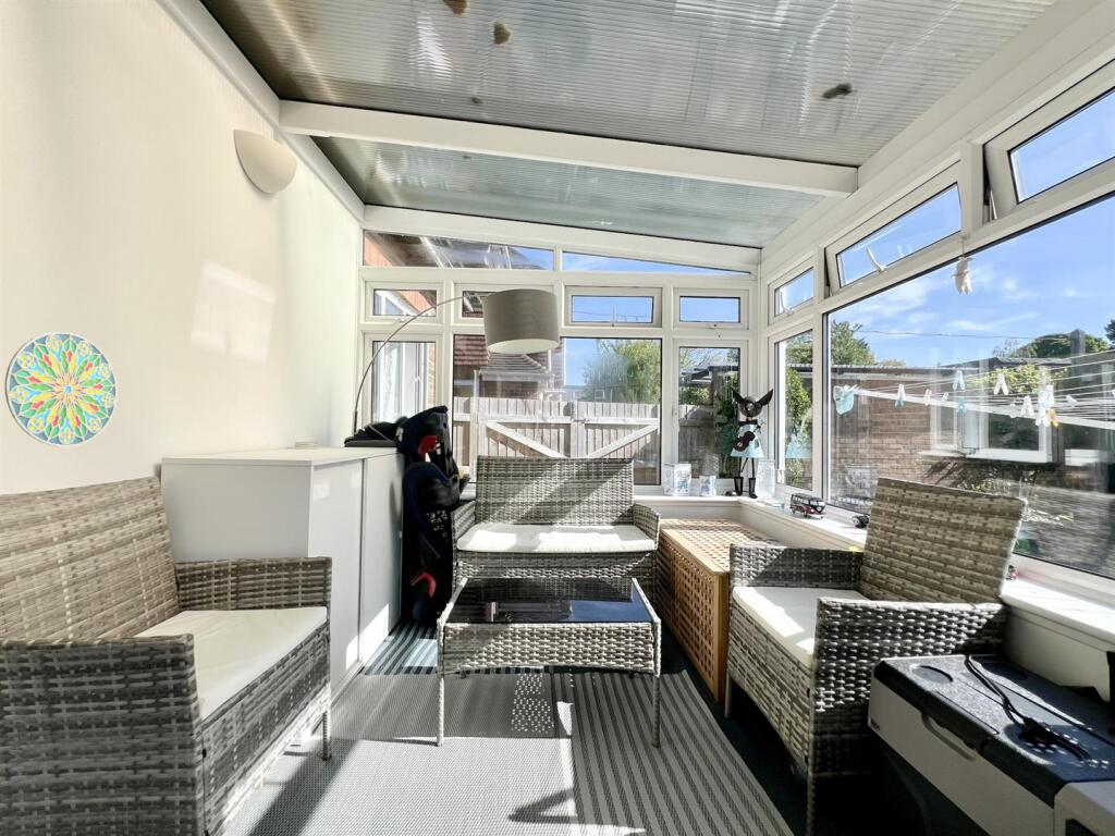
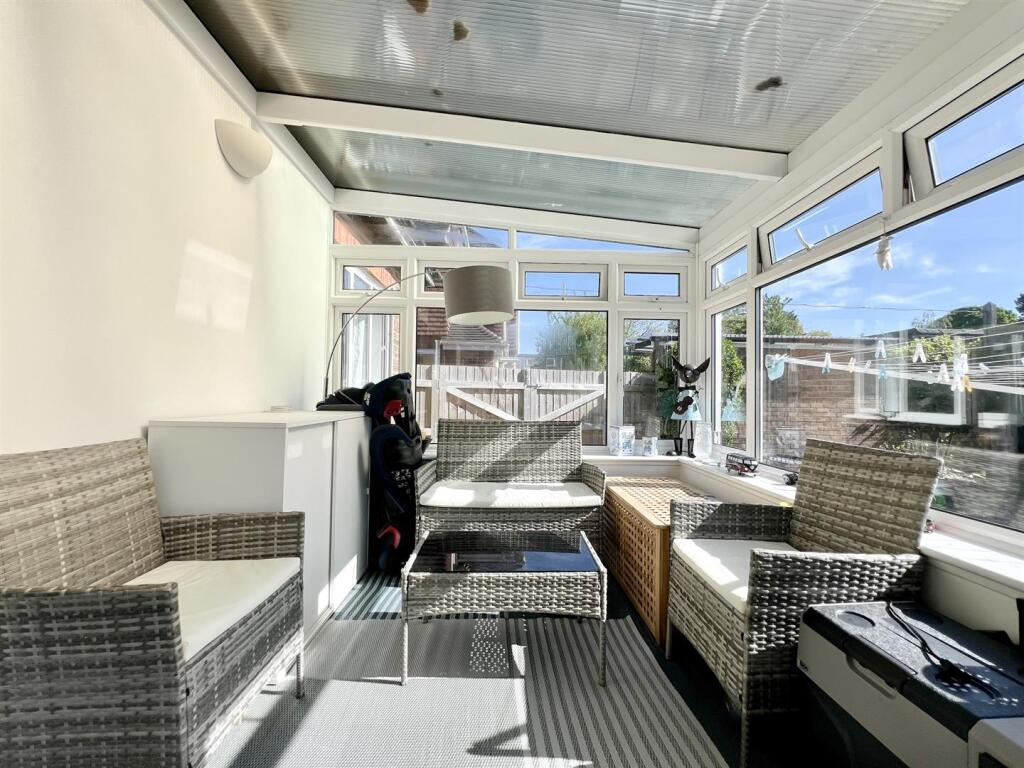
- decorative plate [3,331,119,447]
